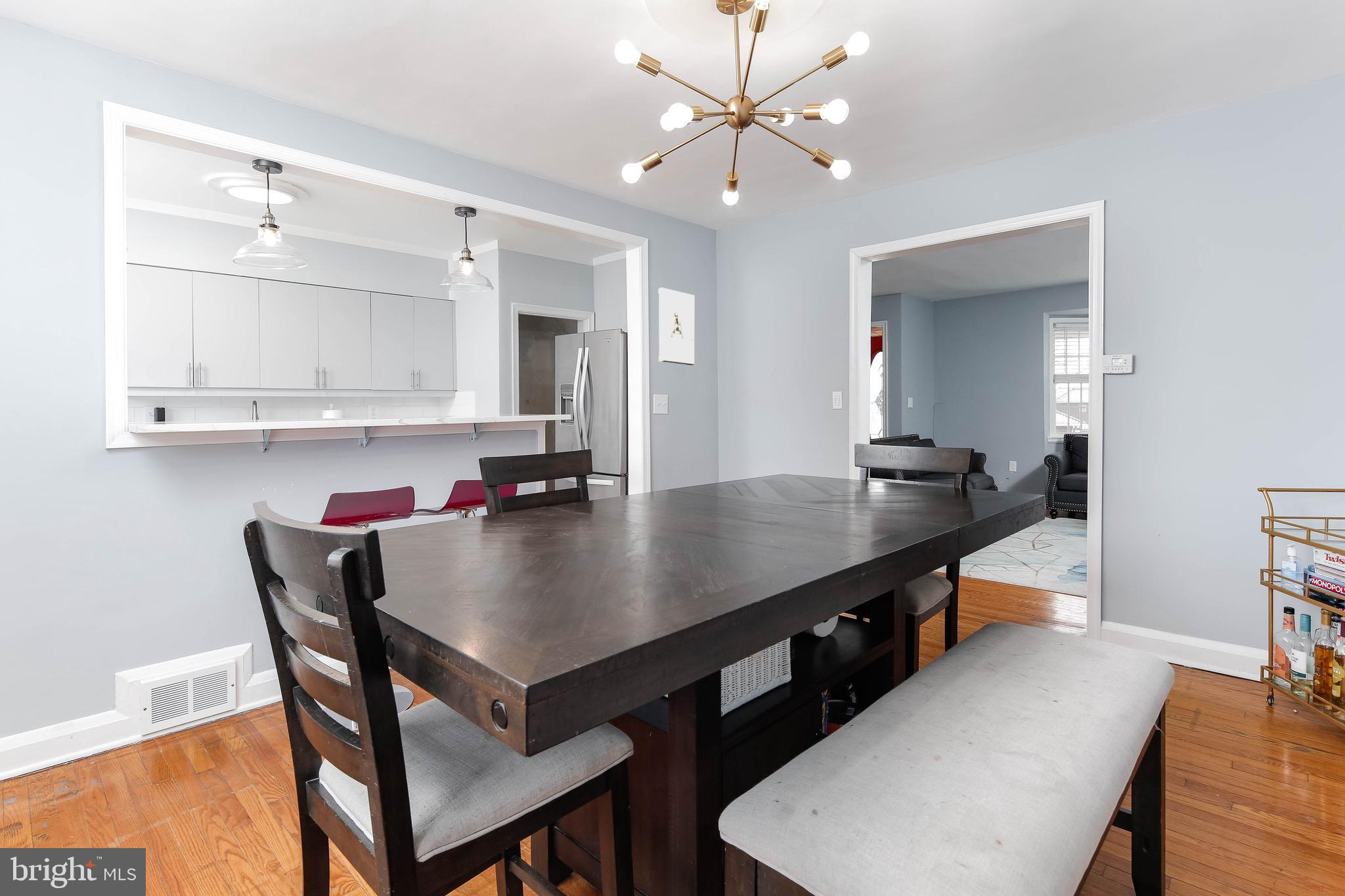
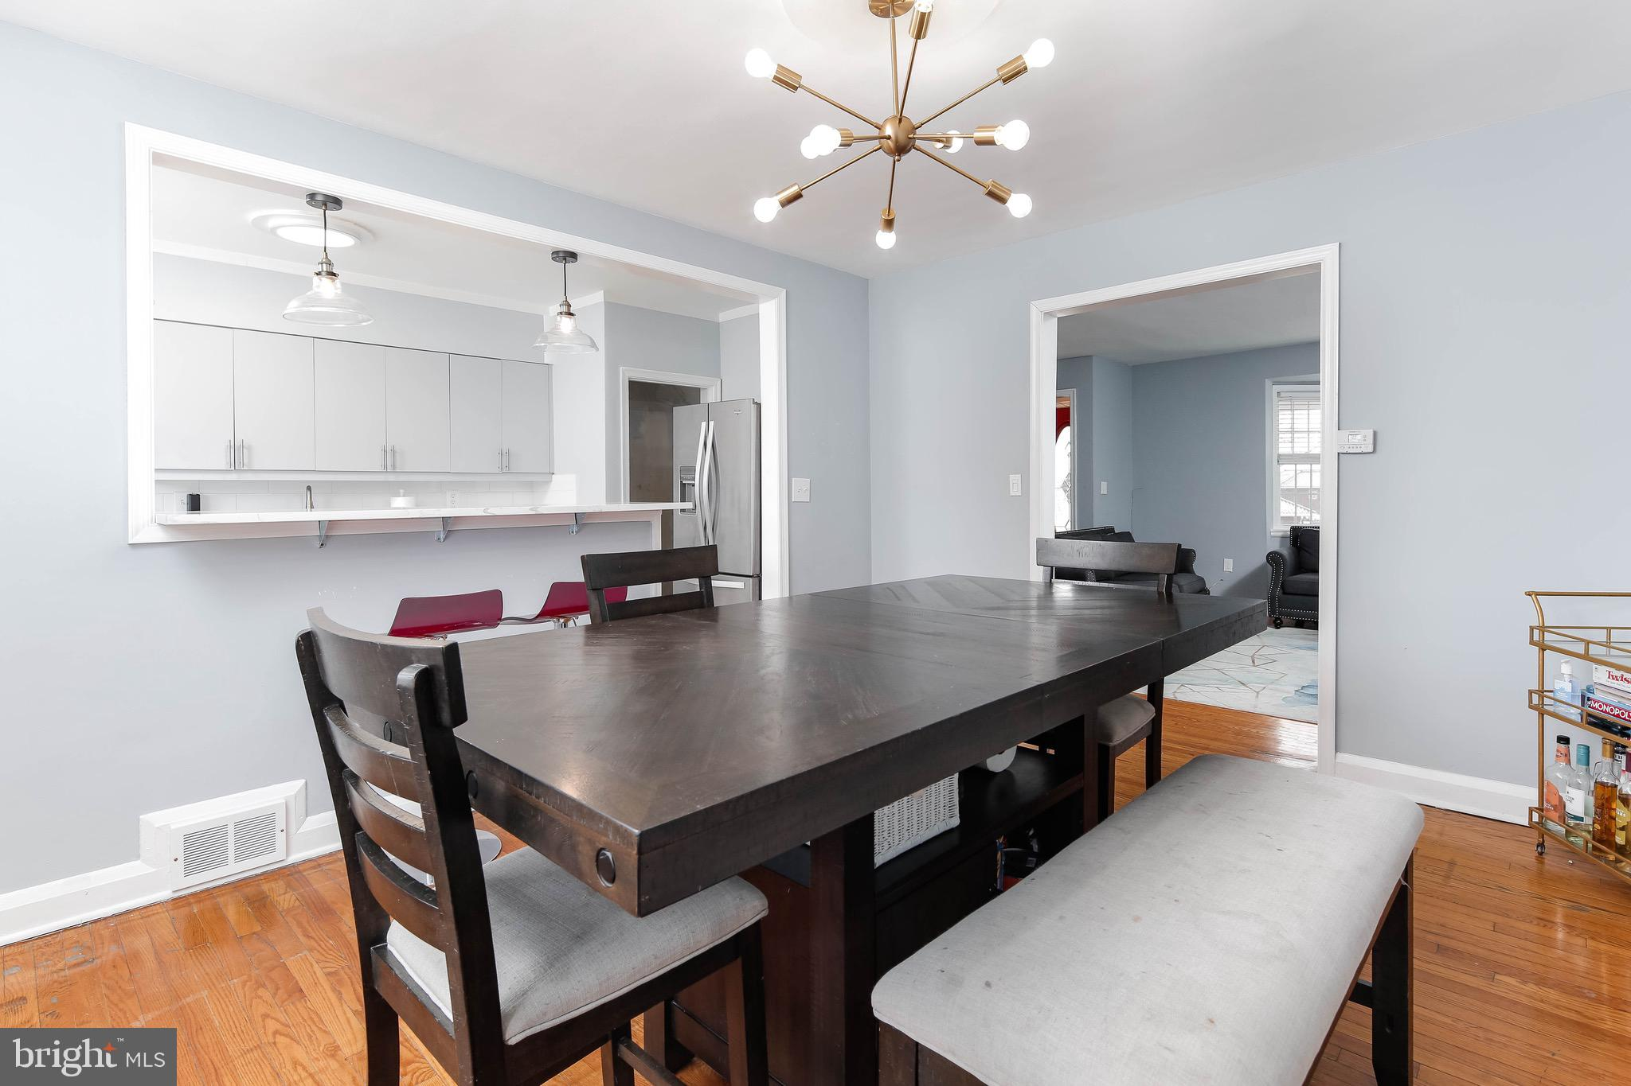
- wall sculpture [657,287,695,366]
